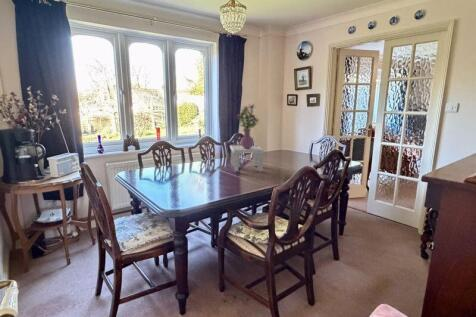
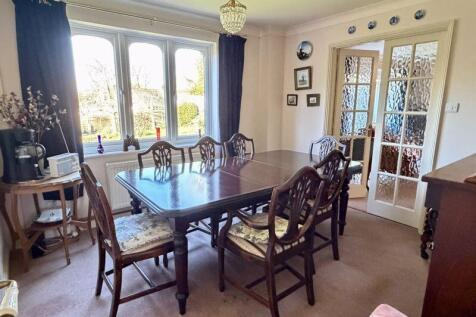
- flower arrangement [228,102,266,173]
